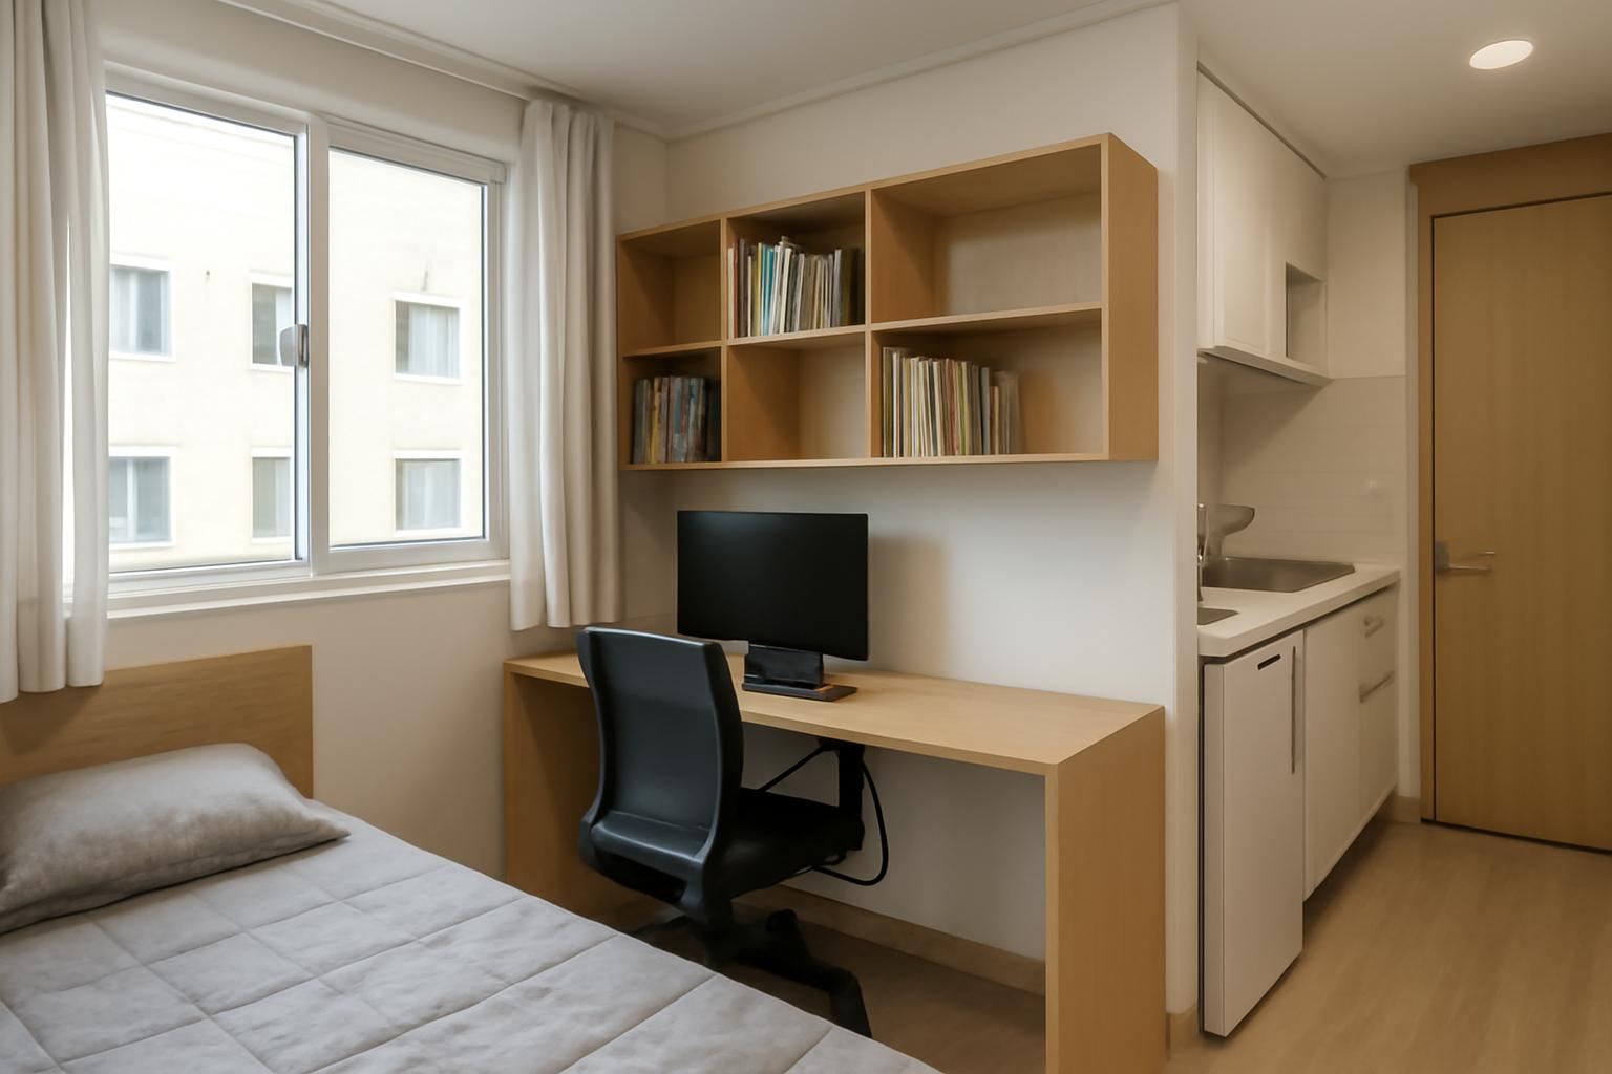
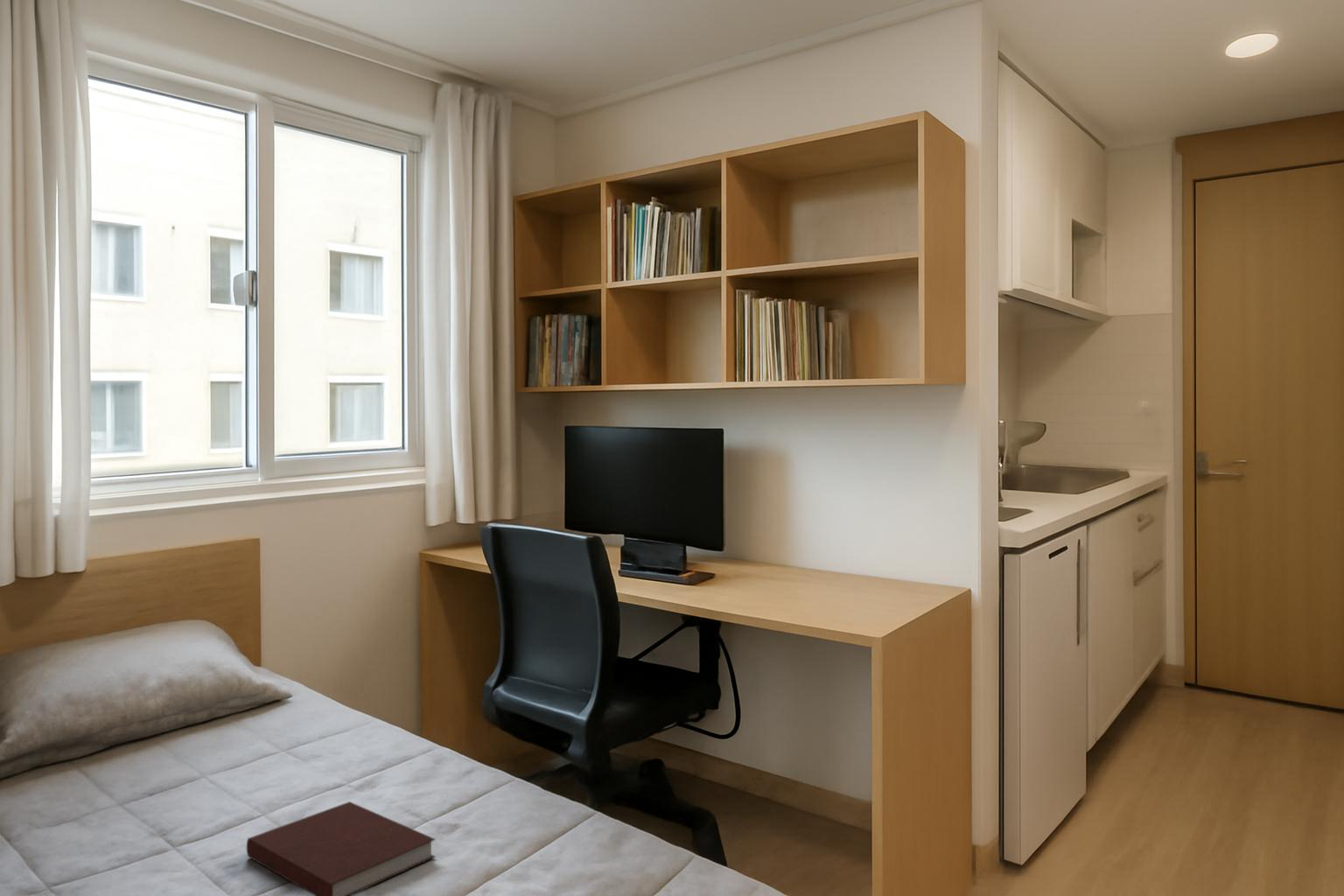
+ notebook [246,801,436,896]
